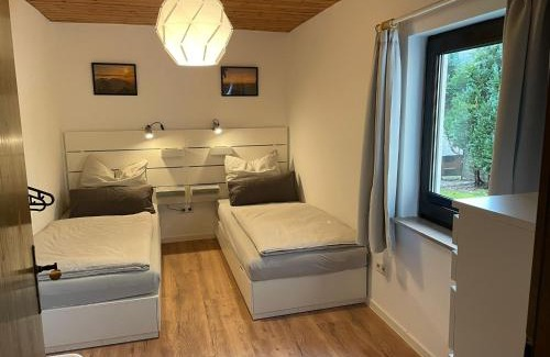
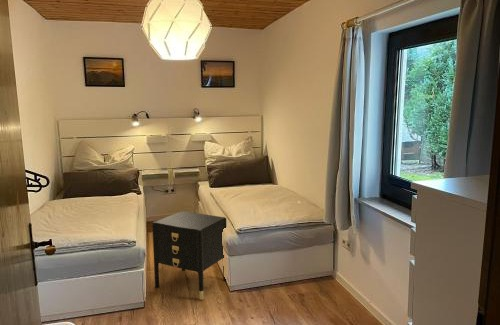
+ nightstand [151,210,227,301]
